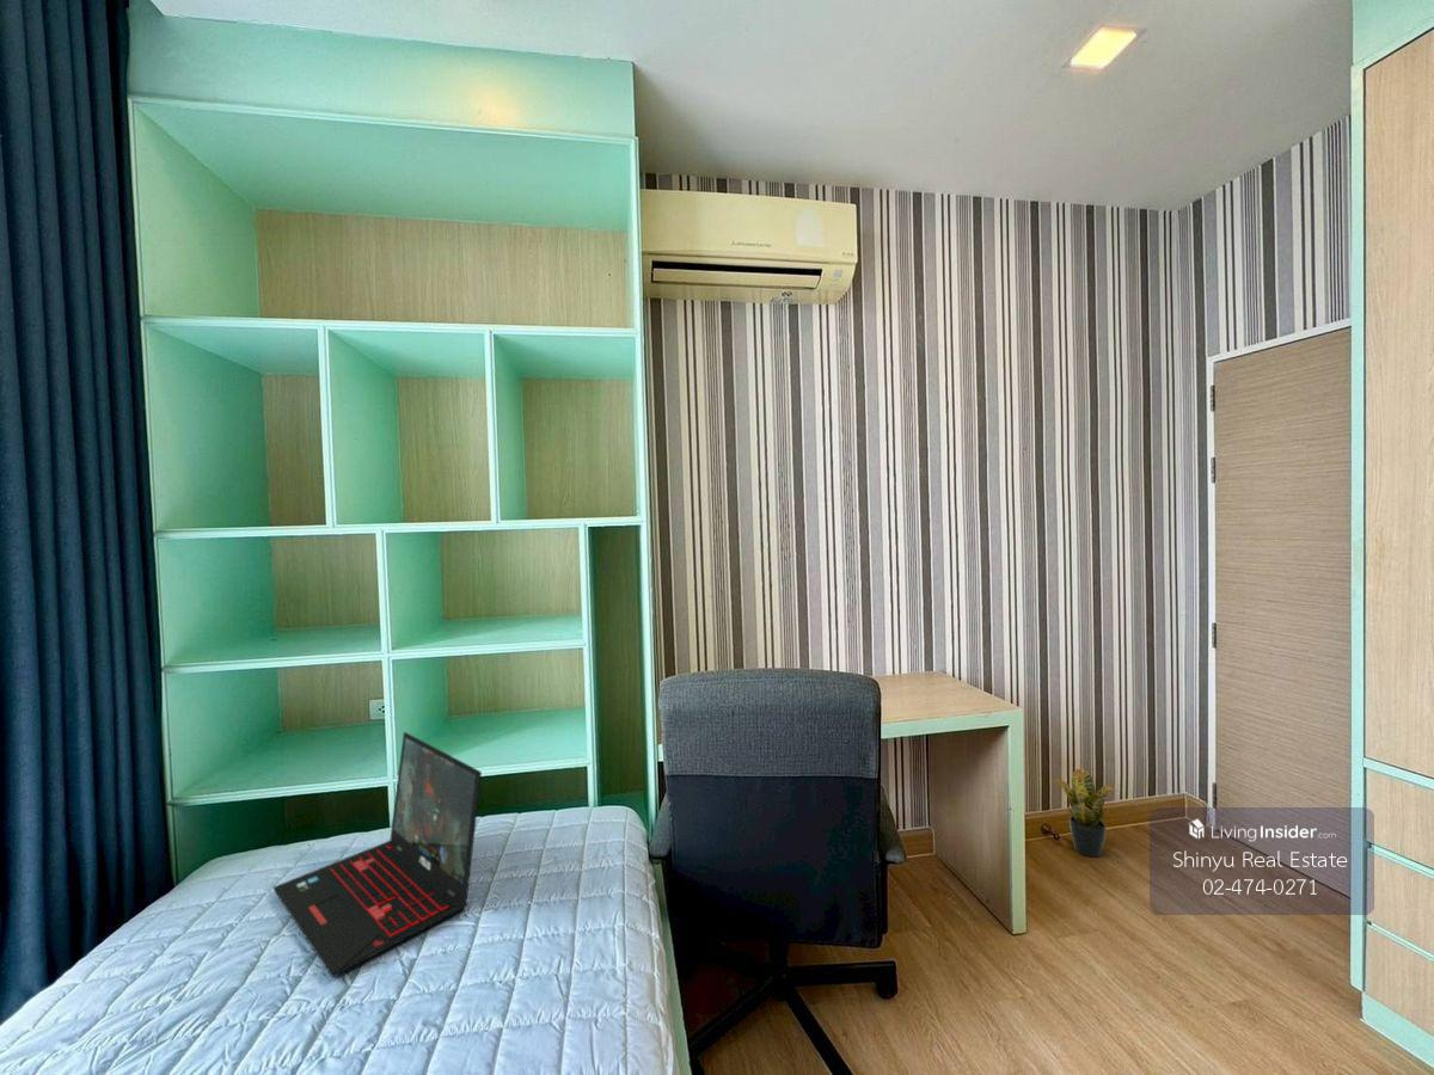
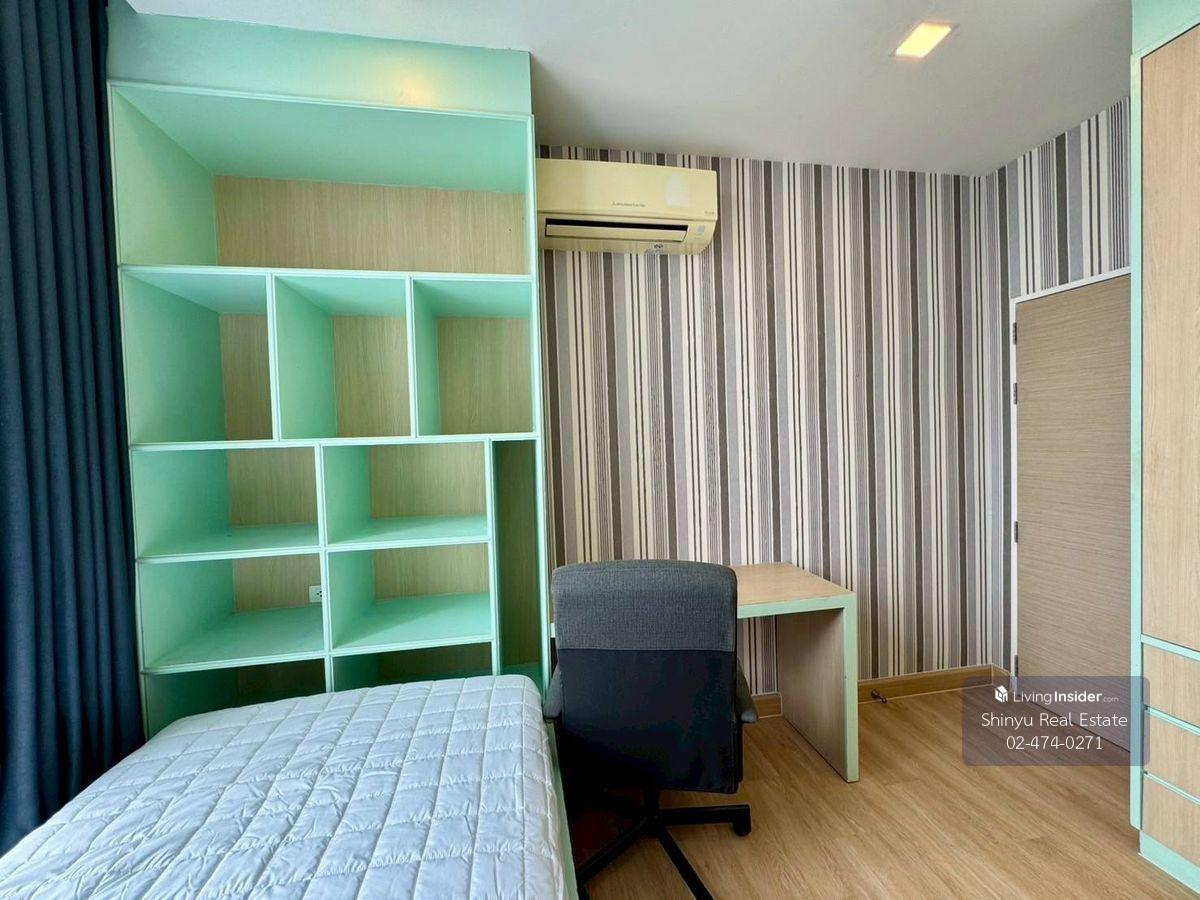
- potted plant [1054,766,1117,859]
- laptop [272,731,483,978]
